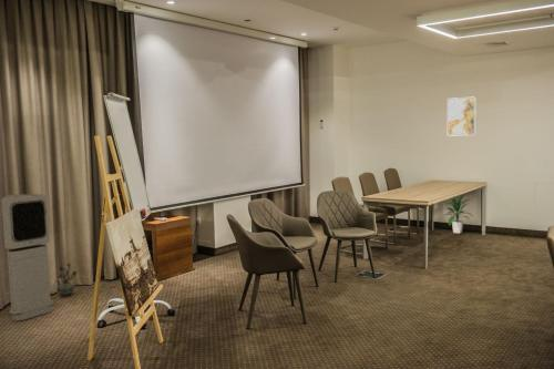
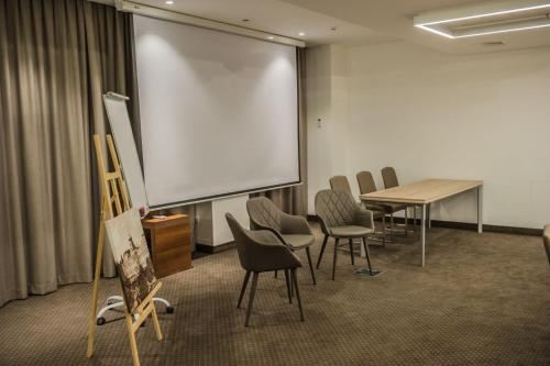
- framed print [447,95,476,137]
- air purifier [0,193,54,322]
- potted plant [58,263,78,298]
- indoor plant [441,194,475,235]
